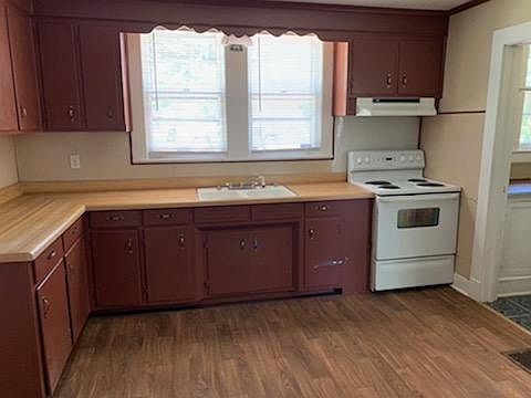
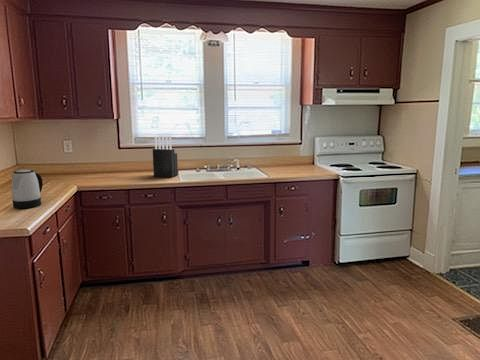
+ knife block [152,134,179,178]
+ kettle [11,168,44,210]
